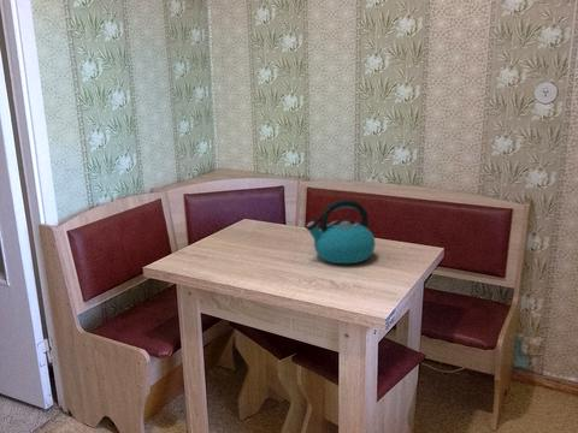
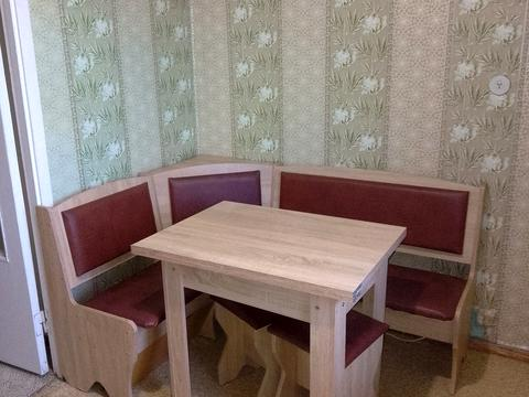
- kettle [305,198,376,265]
